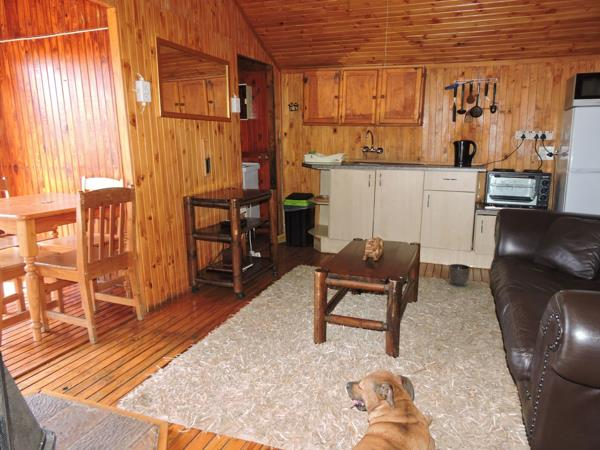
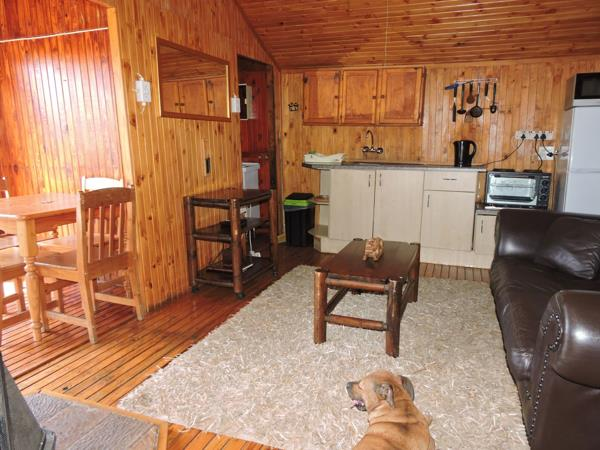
- planter [448,263,471,287]
